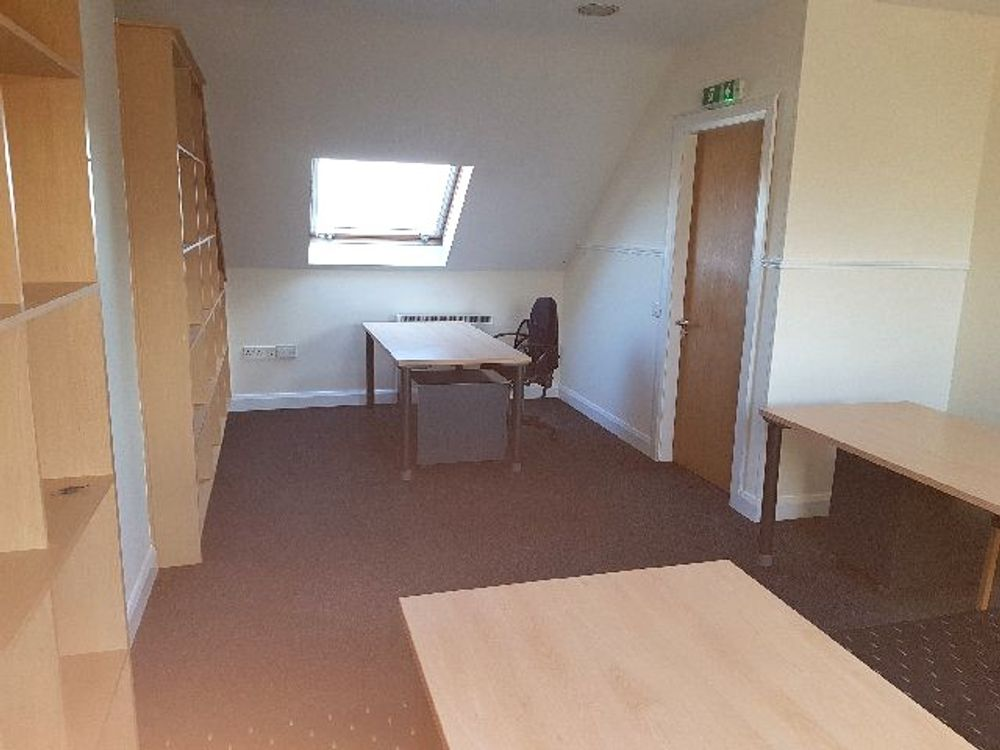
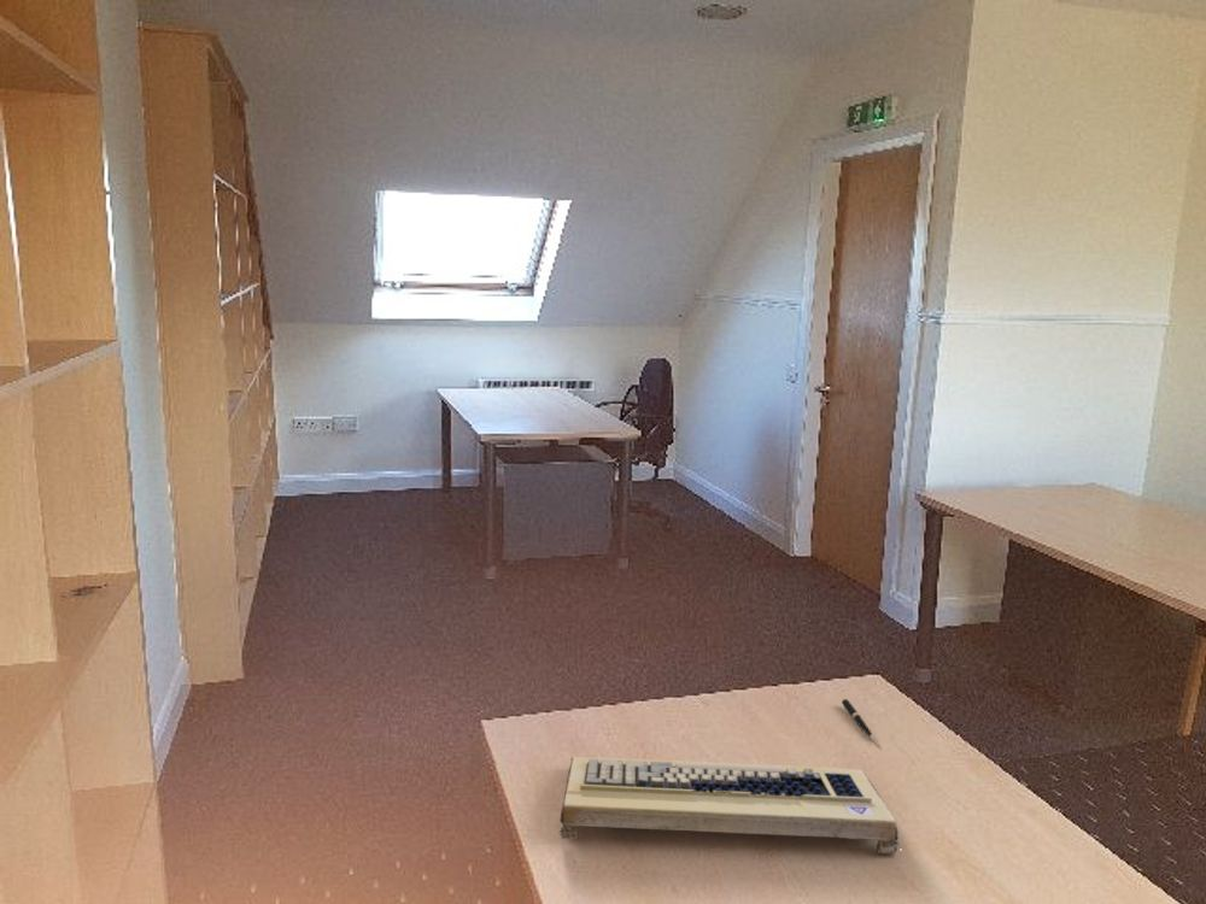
+ pen [841,697,877,744]
+ computer keyboard [557,756,900,857]
